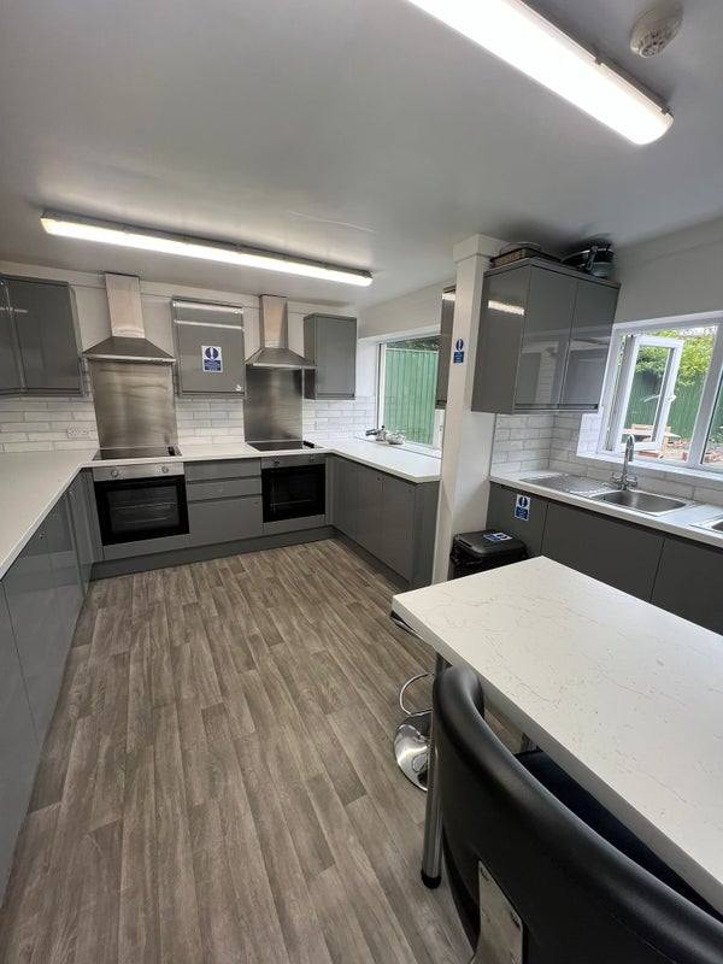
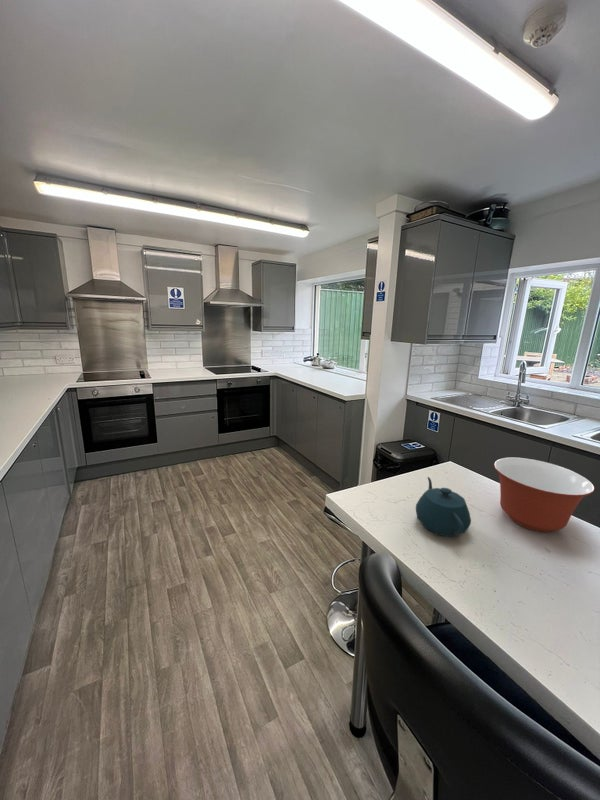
+ mixing bowl [493,457,595,533]
+ teapot [415,476,472,538]
